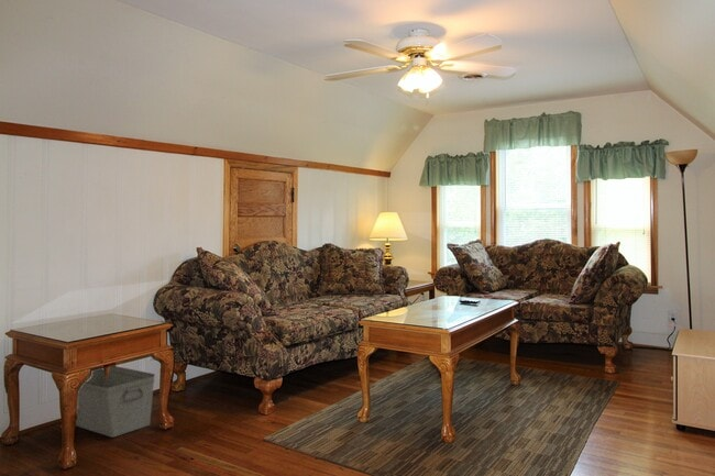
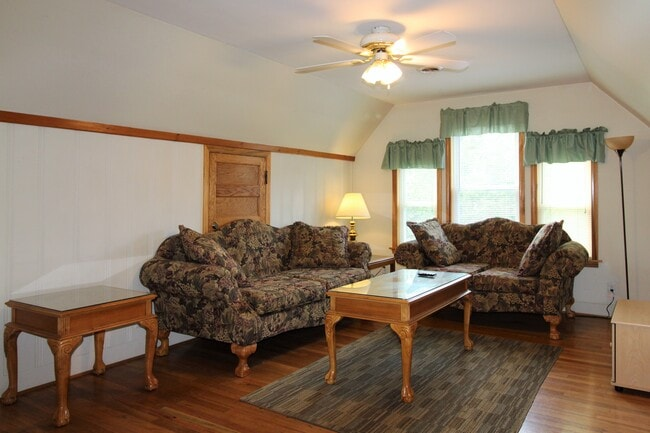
- storage bin [75,365,156,439]
